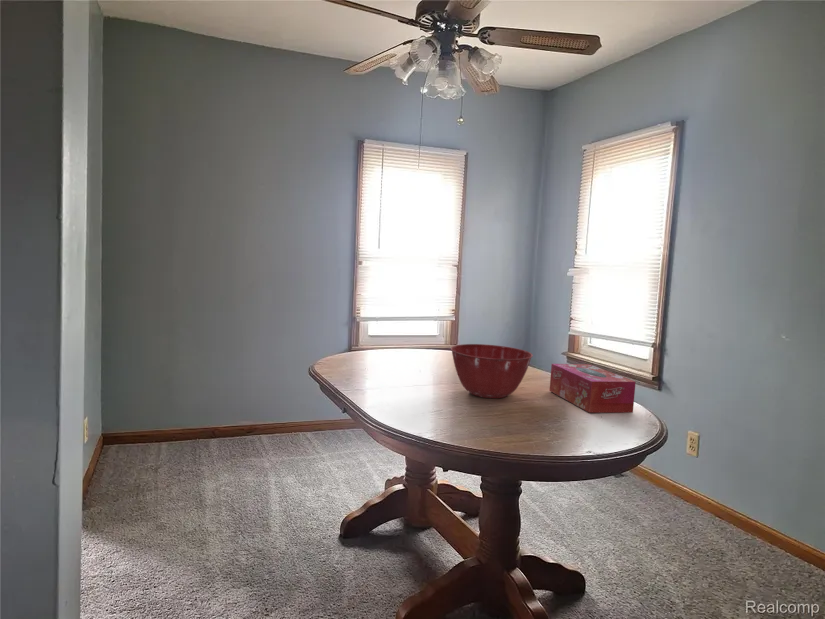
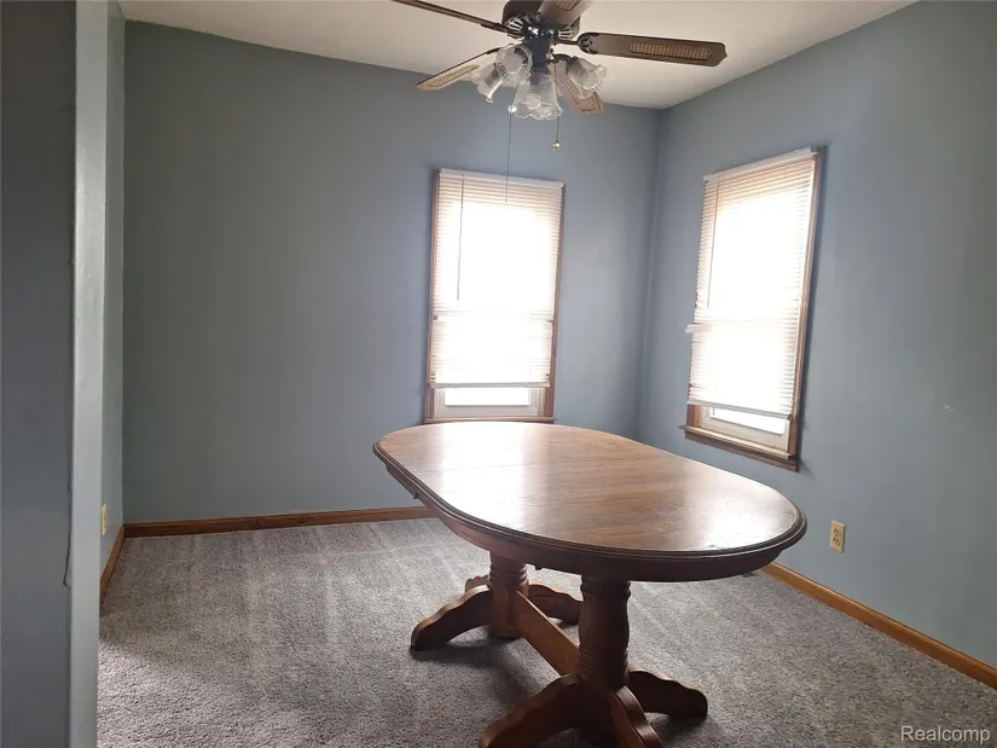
- mixing bowl [450,343,534,399]
- tissue box [549,363,636,414]
